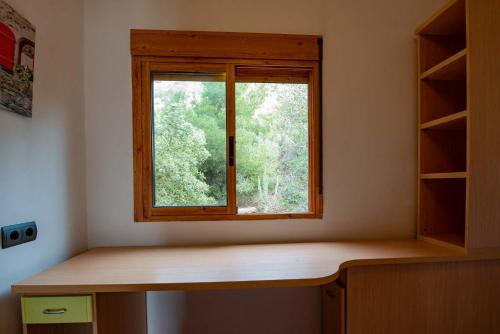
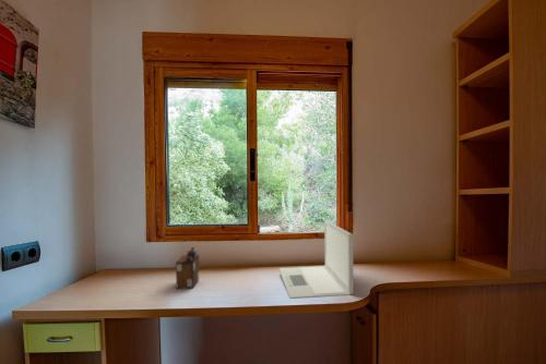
+ laptop [278,219,355,300]
+ desk organizer [175,245,200,290]
